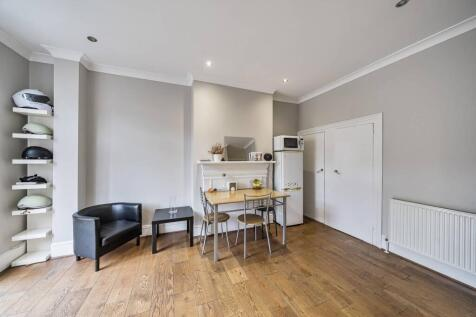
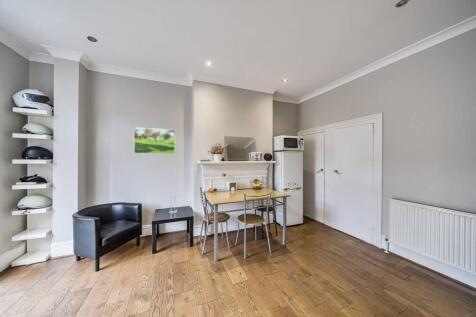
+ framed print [133,126,176,155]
